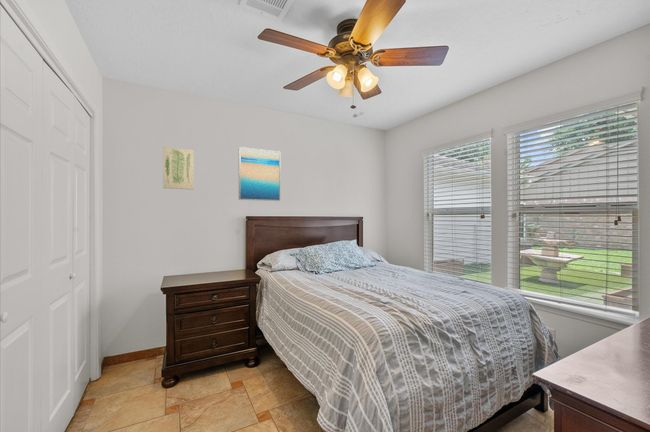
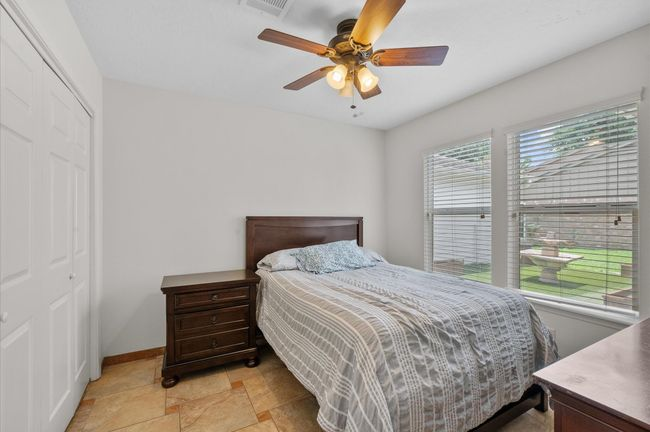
- wall art [238,146,281,202]
- wall art [162,146,195,190]
